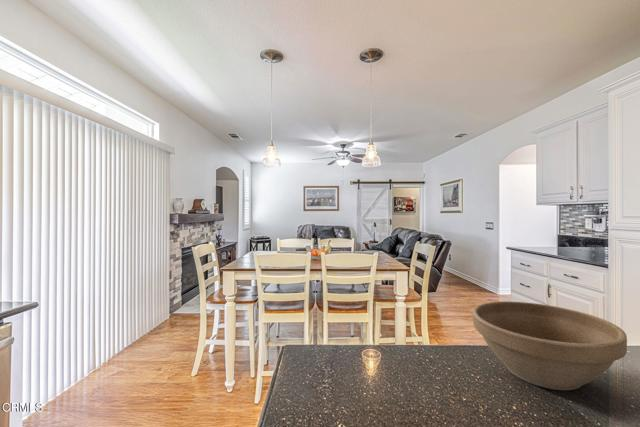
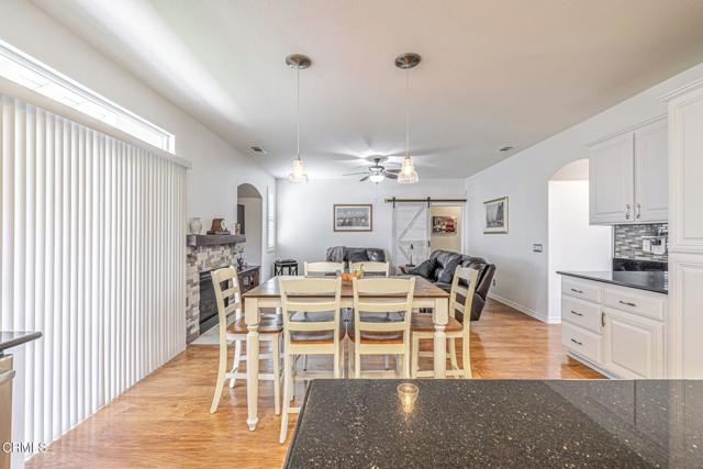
- flower pot [472,300,628,391]
